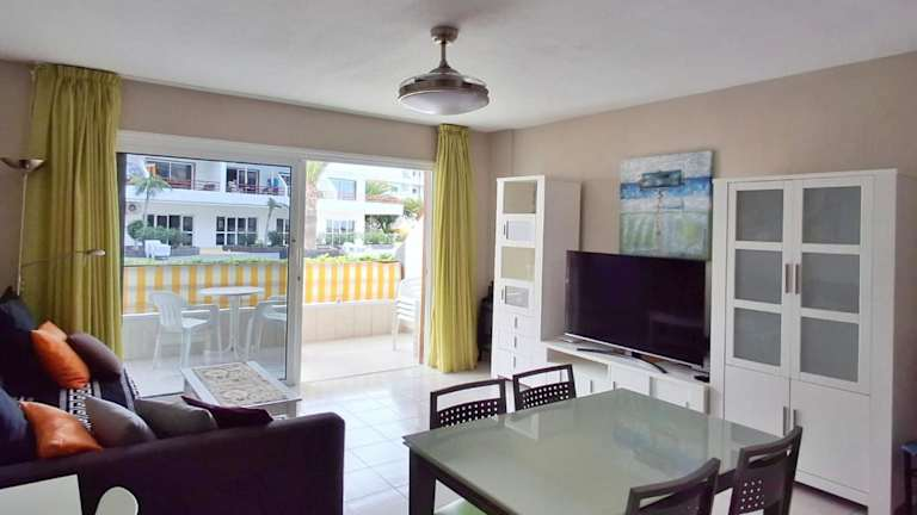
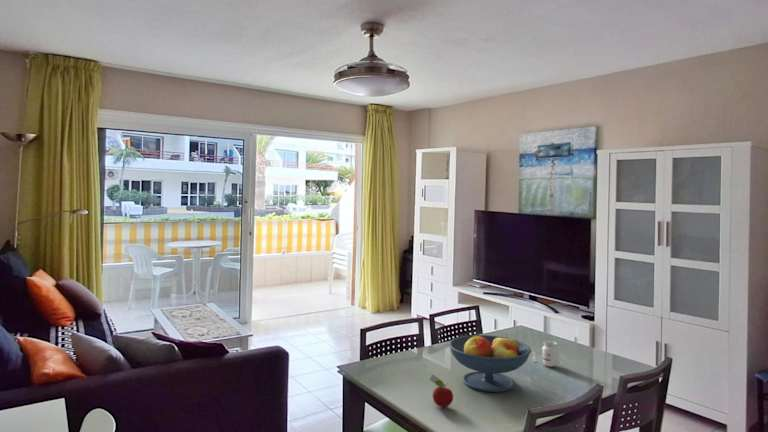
+ fruit [429,373,454,408]
+ fruit bowl [448,333,532,393]
+ candle [530,340,560,367]
